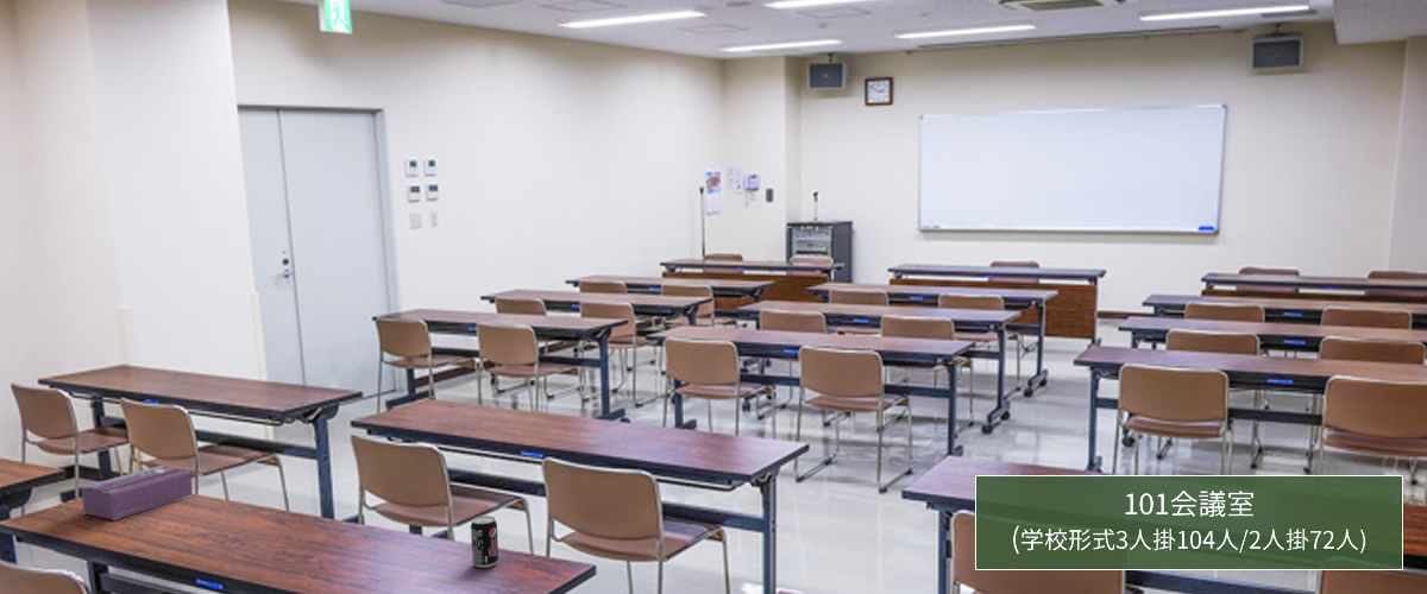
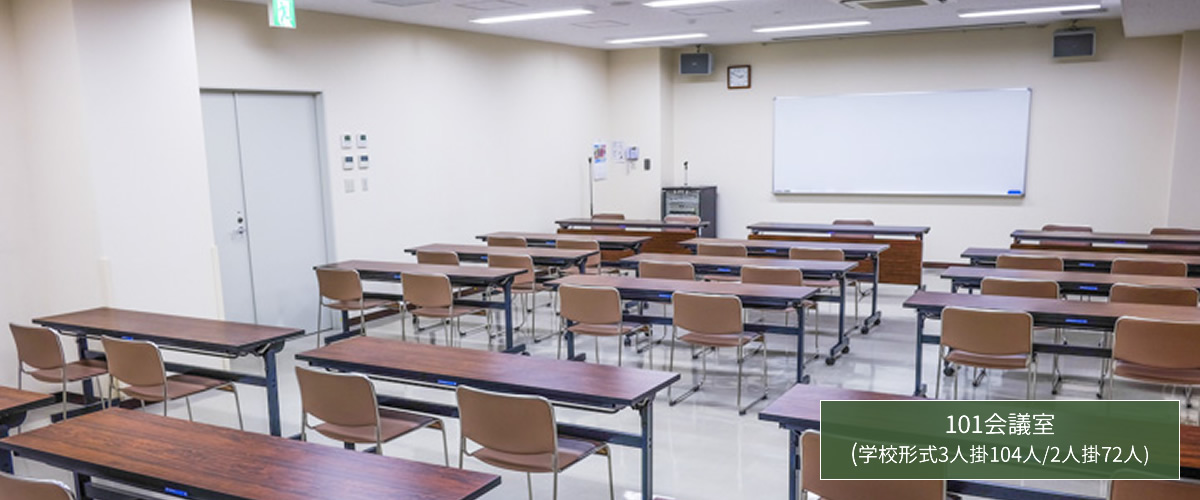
- tissue box [80,465,194,522]
- beverage can [470,514,499,569]
